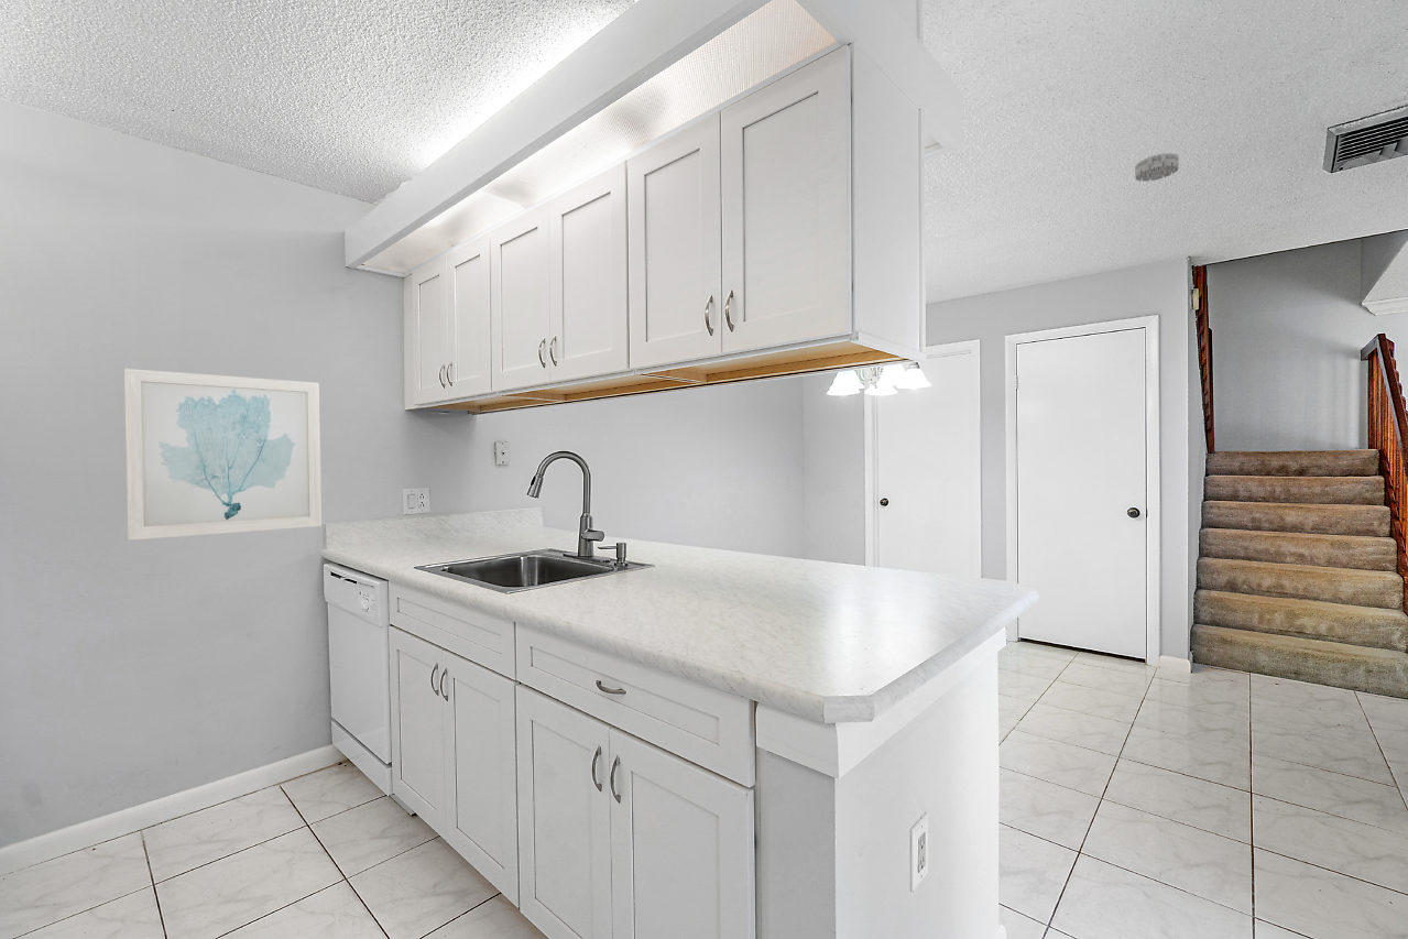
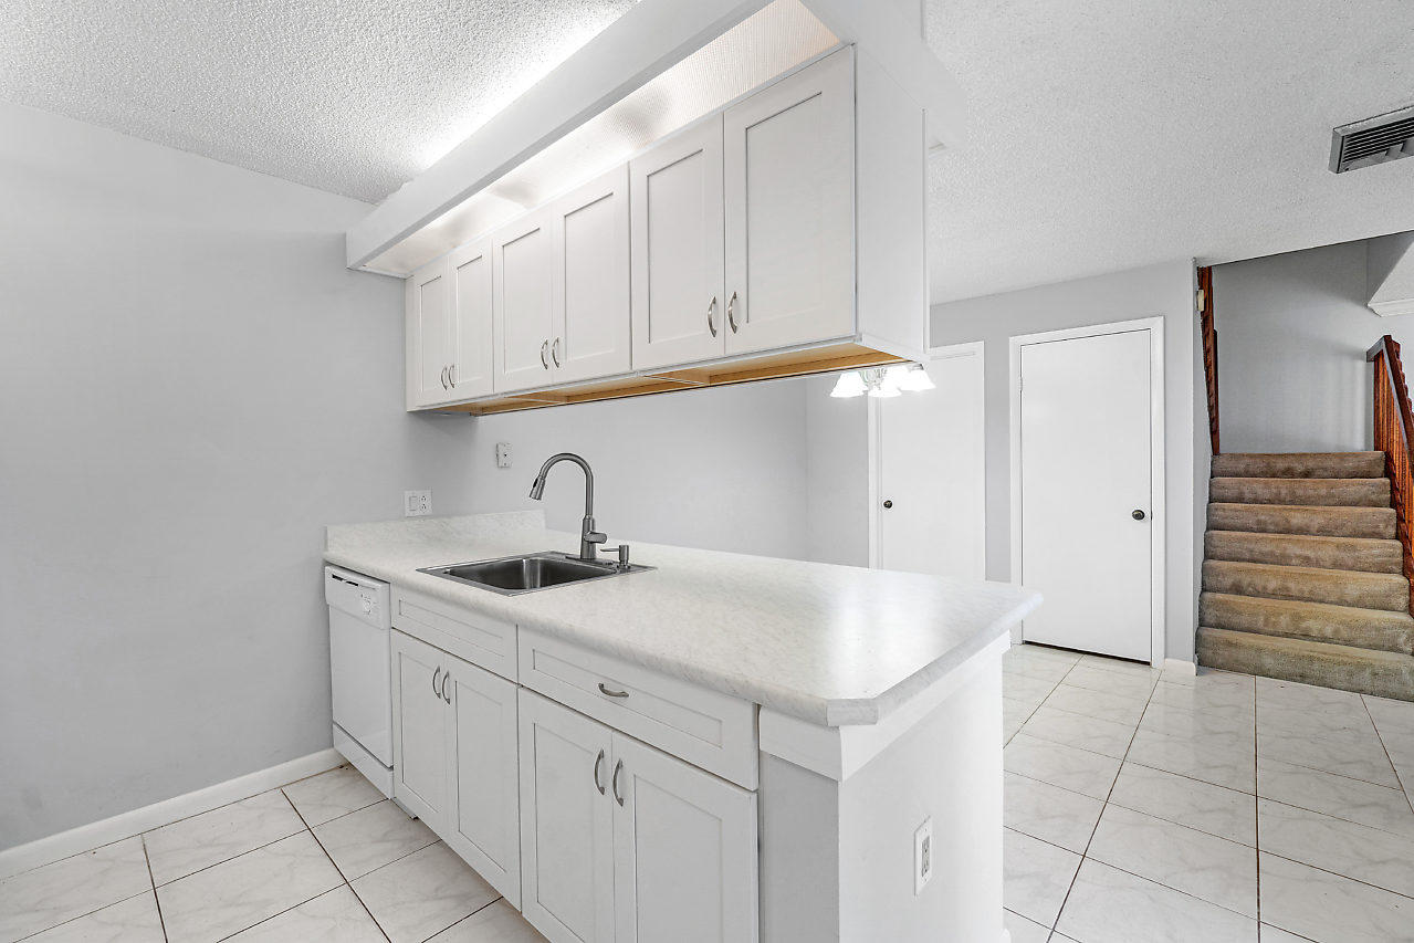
- smoke detector [1134,152,1180,183]
- wall art [123,368,323,542]
